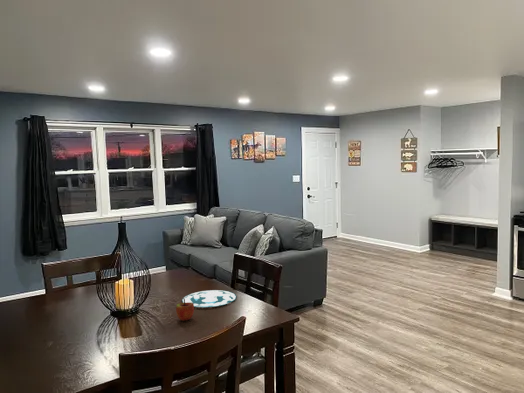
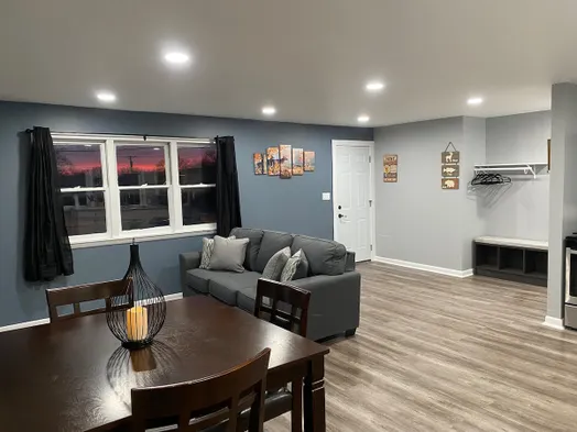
- apple [175,297,195,322]
- plate [181,289,237,308]
